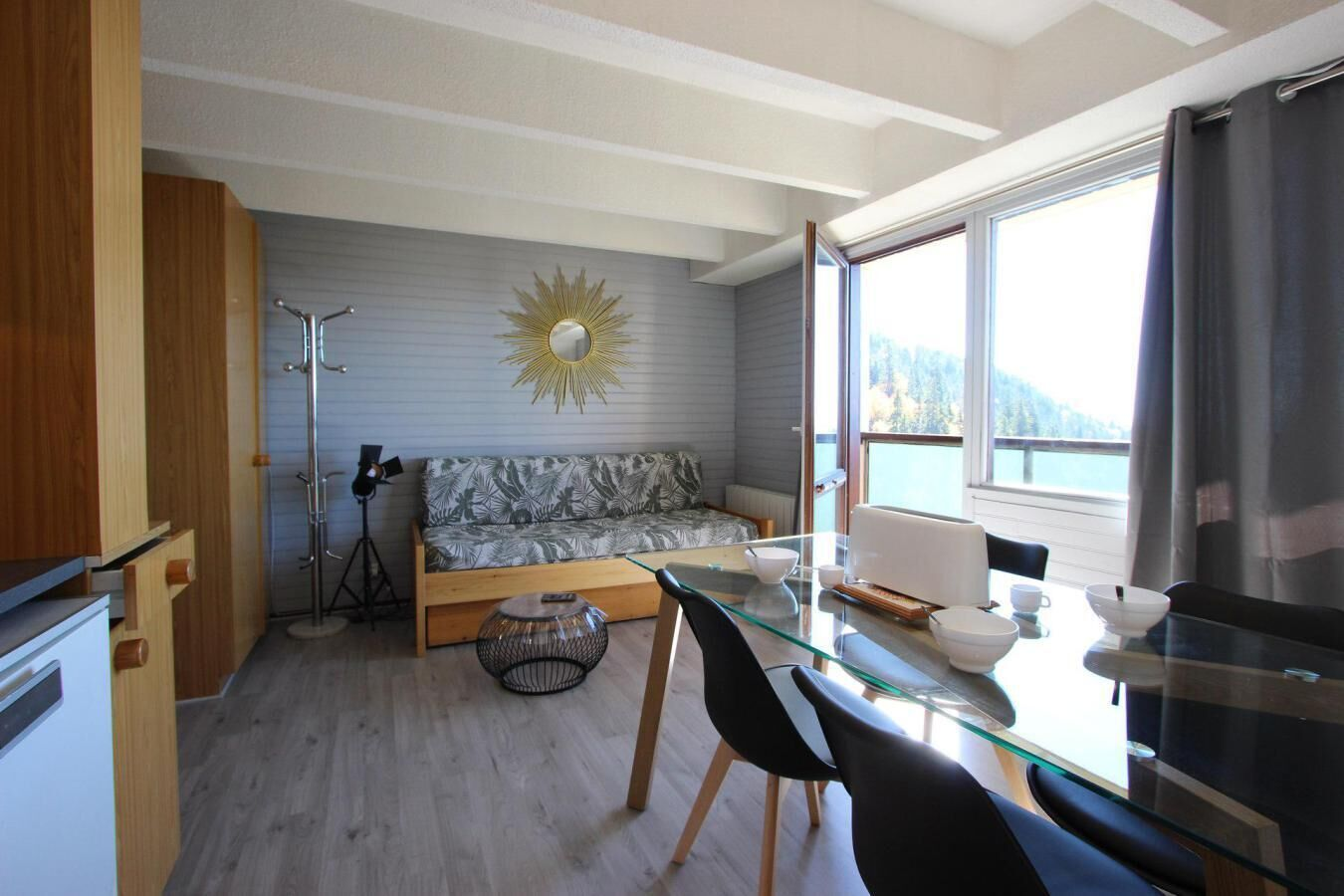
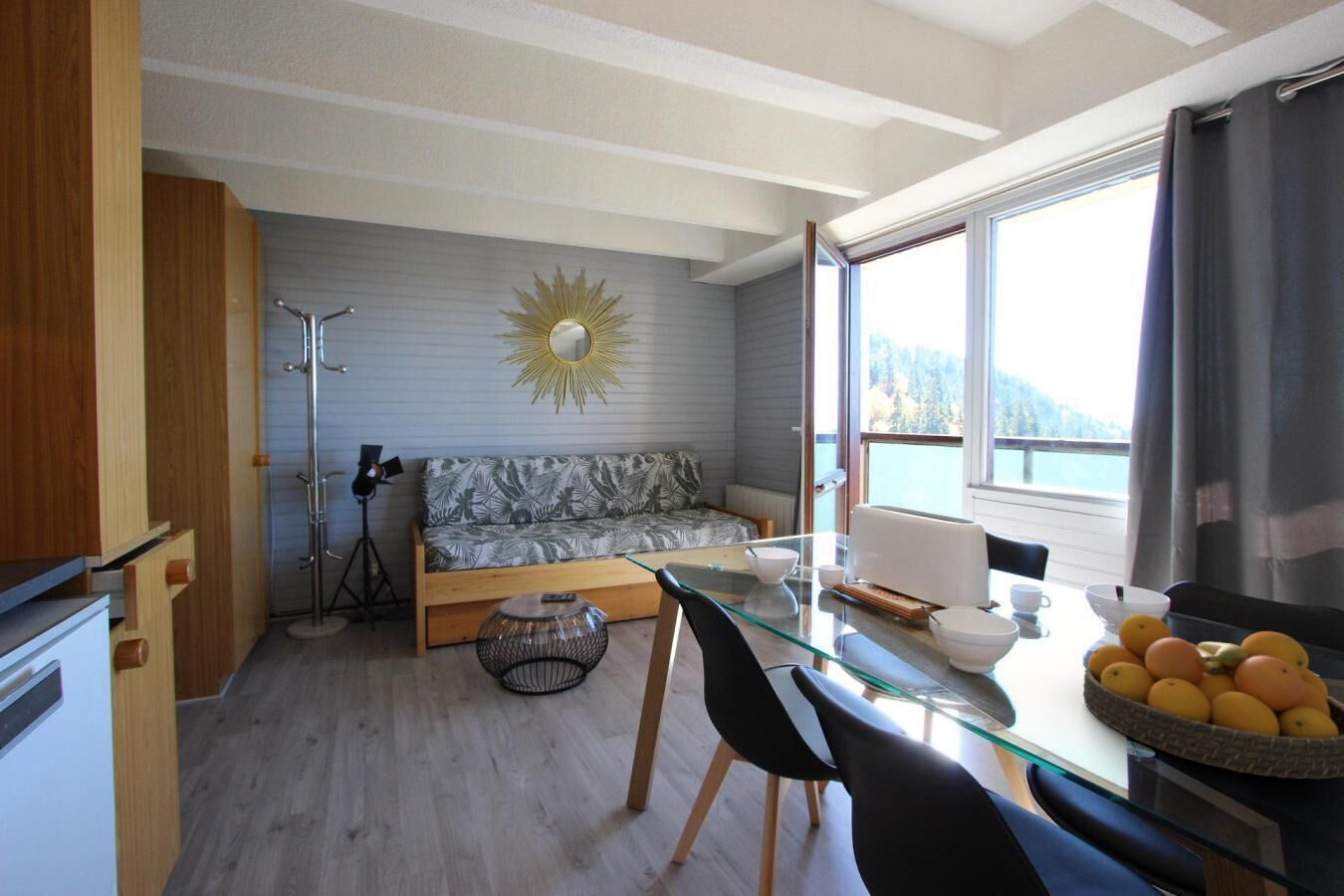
+ fruit bowl [1082,613,1344,781]
